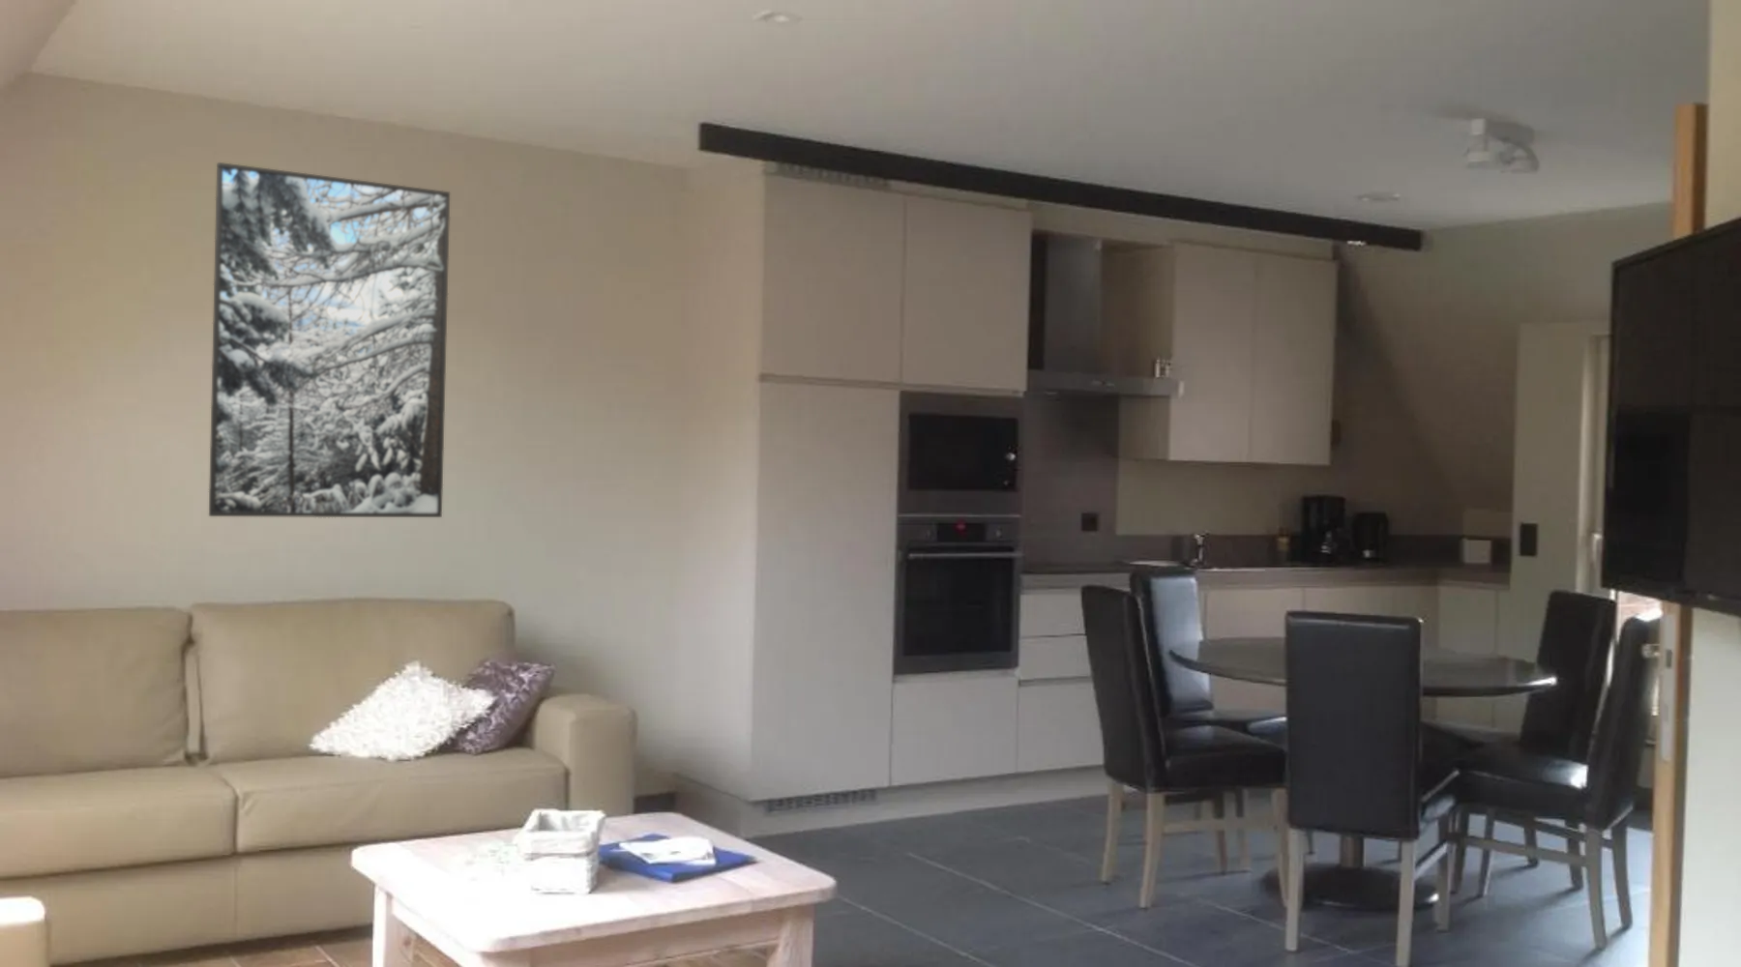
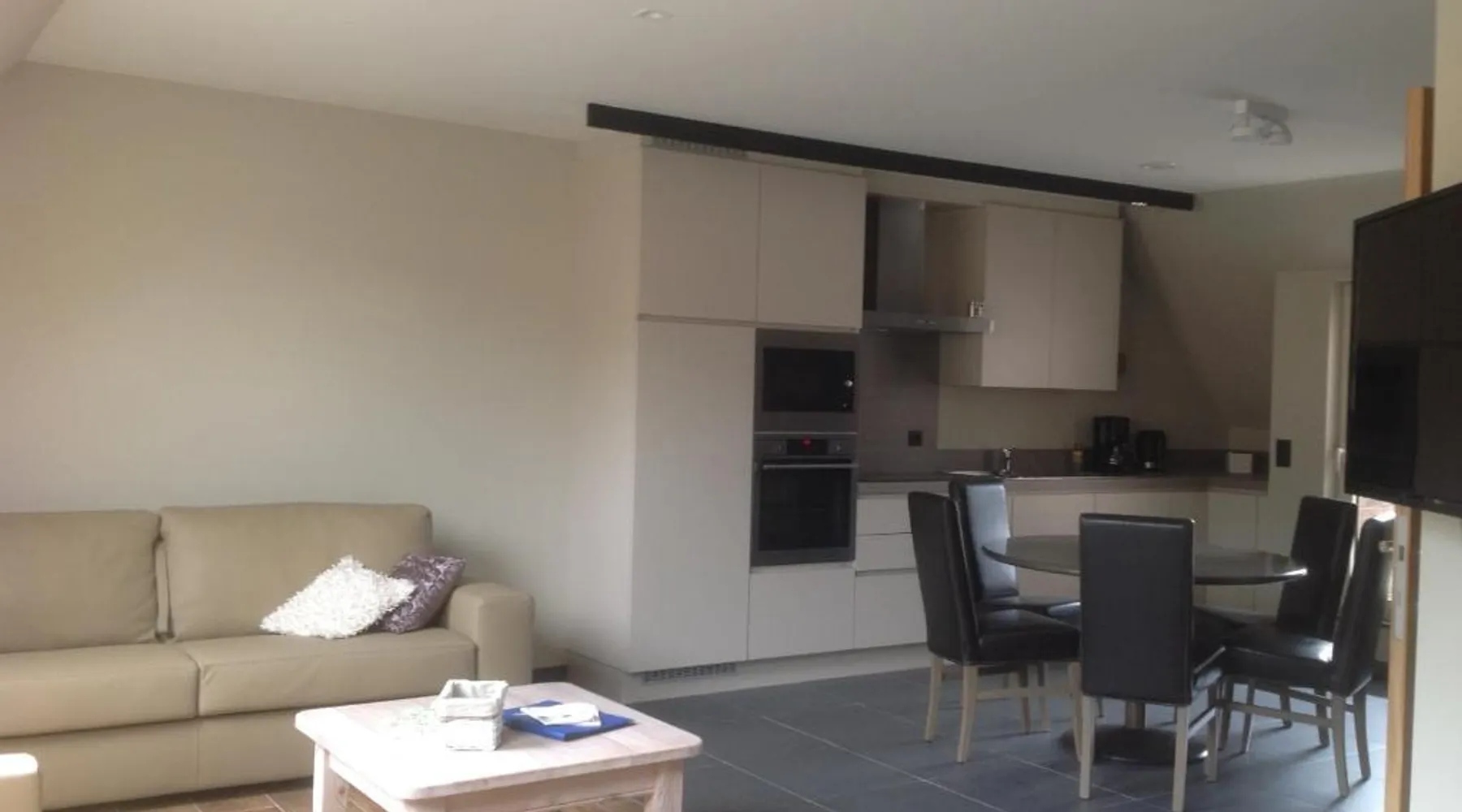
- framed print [208,162,450,518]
